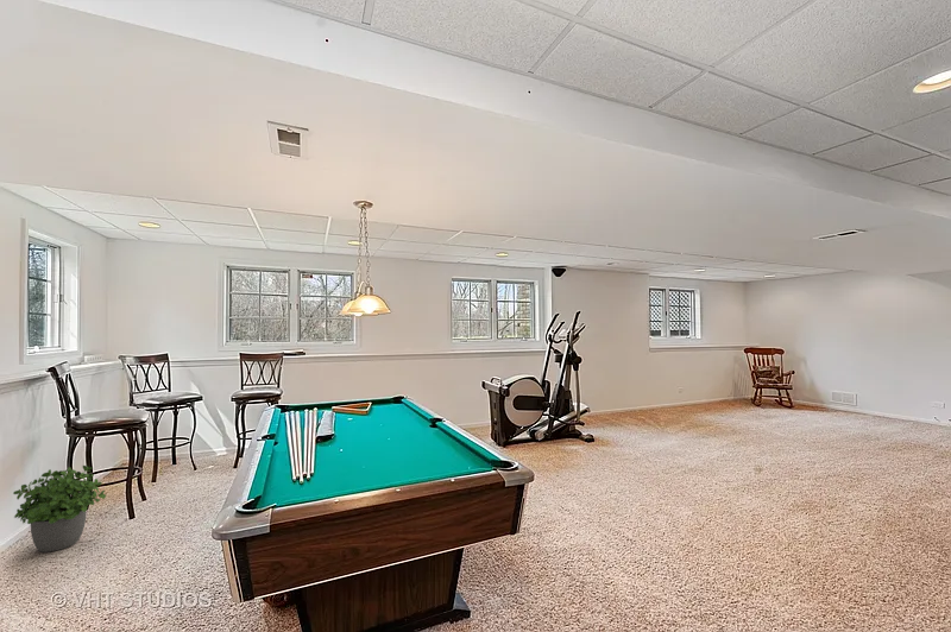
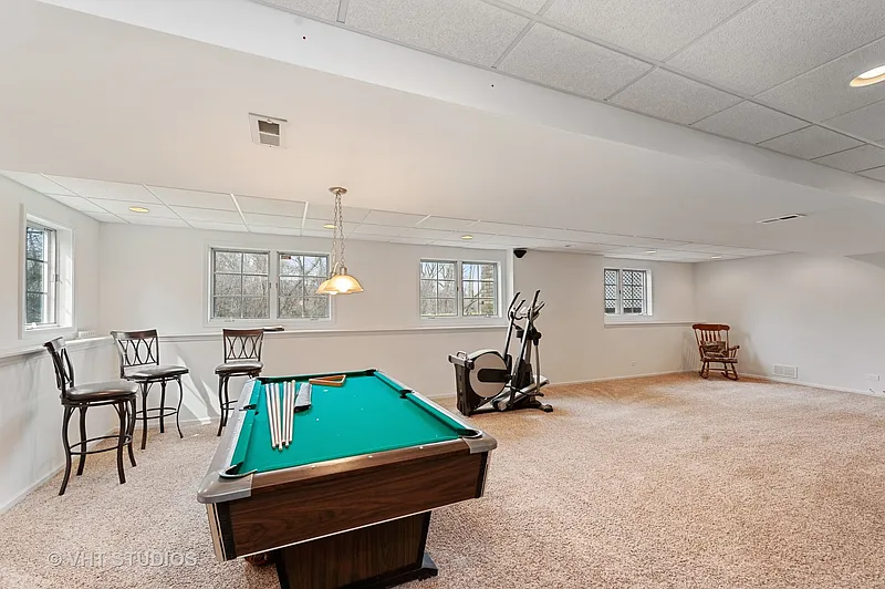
- potted plant [12,464,107,554]
